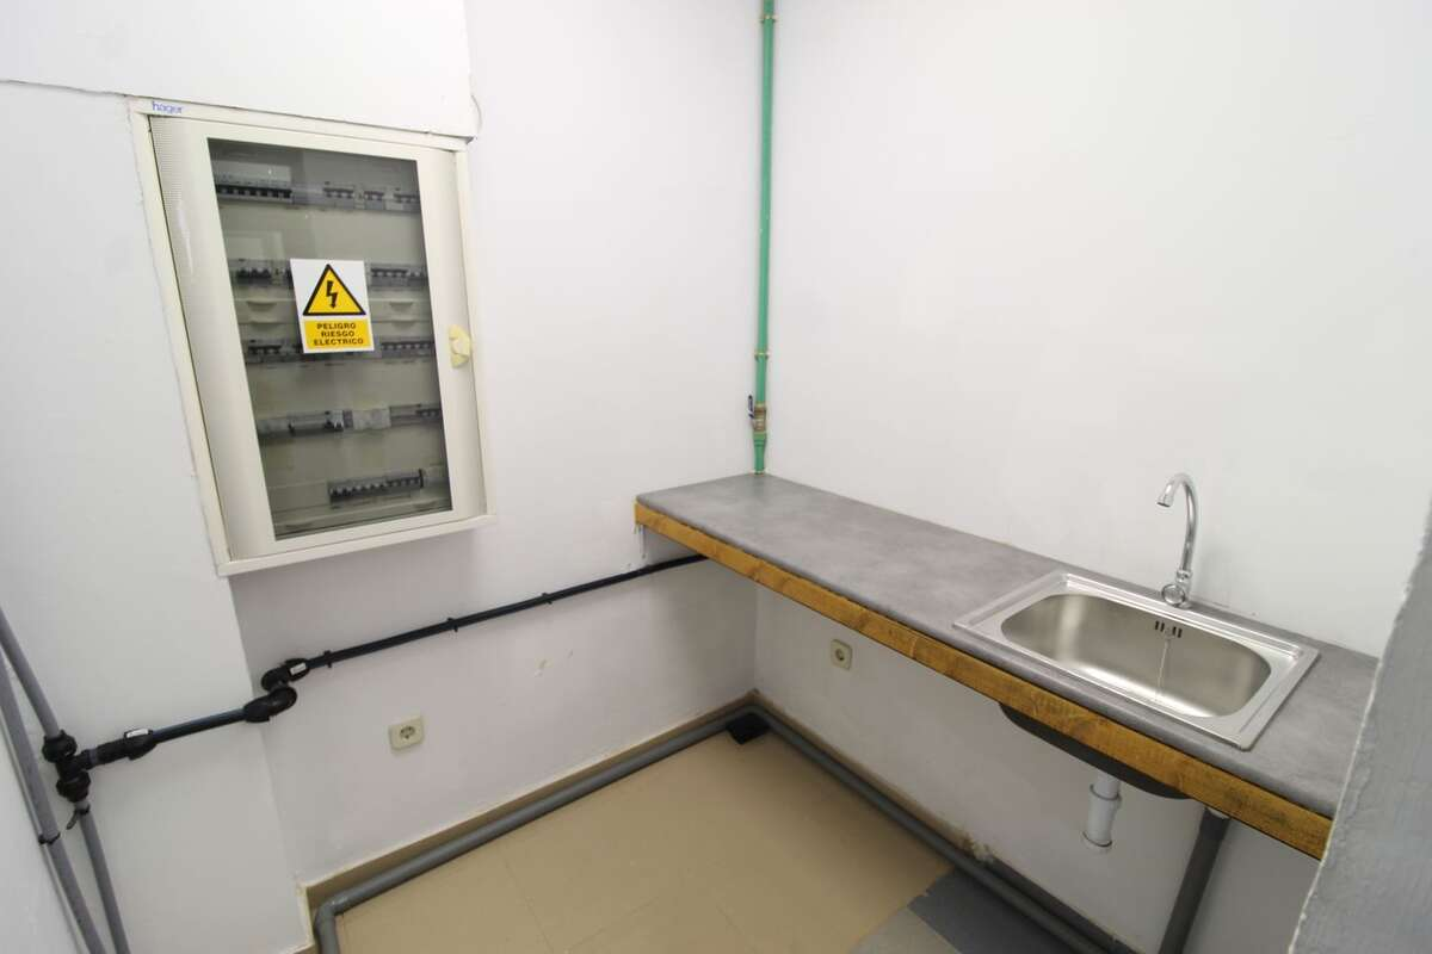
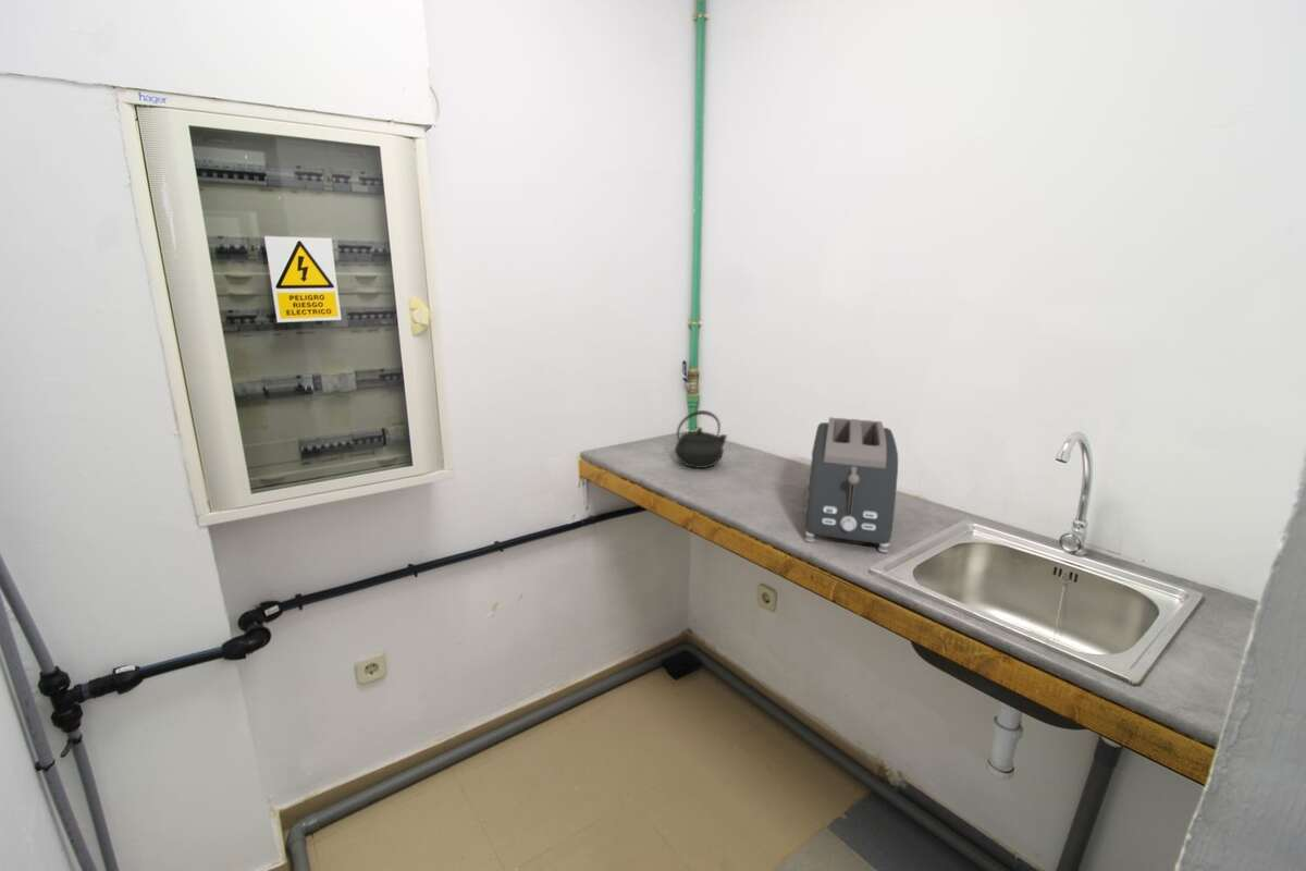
+ toaster [804,416,899,553]
+ kettle [674,409,728,469]
